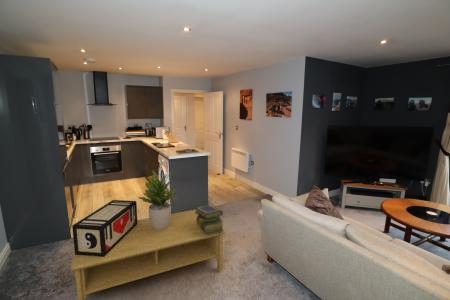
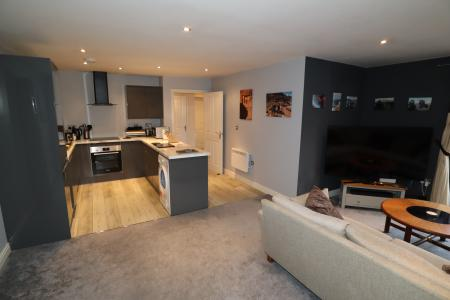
- coffee table [69,209,226,300]
- decorative box [71,199,138,257]
- potted plant [137,170,179,231]
- stack of books [194,204,225,235]
